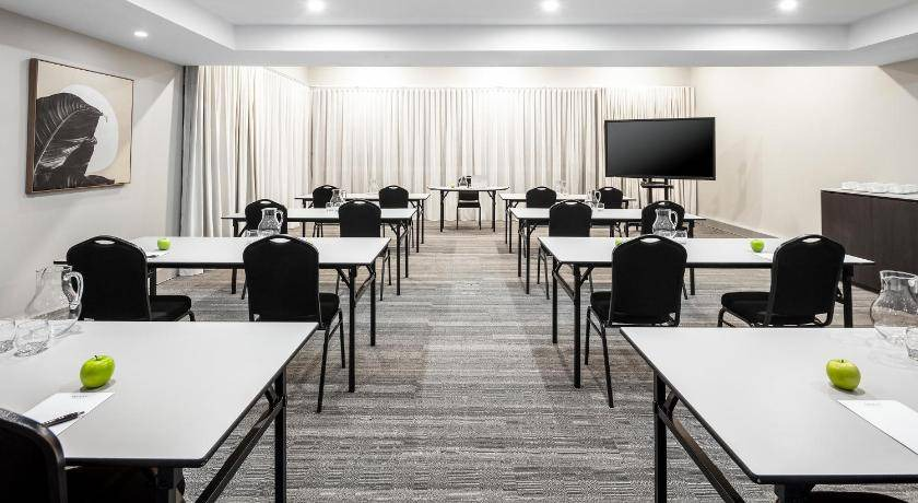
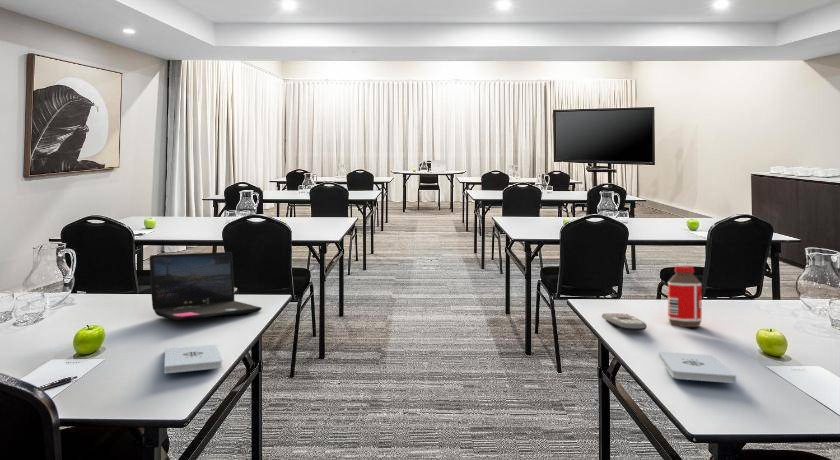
+ laptop [149,251,263,321]
+ remote control [601,312,648,331]
+ notepad [163,344,223,375]
+ bottle [667,266,703,328]
+ notepad [658,351,737,384]
